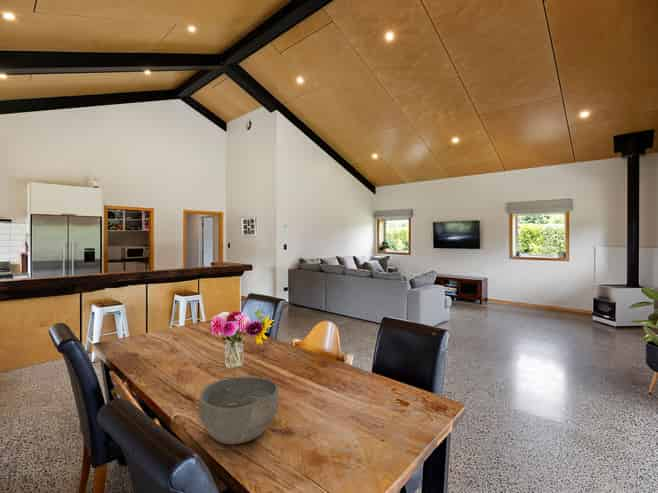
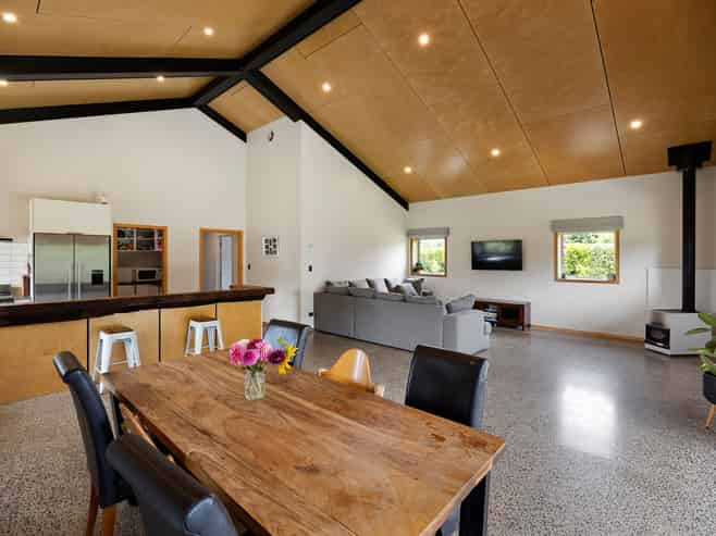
- bowl [197,375,281,446]
